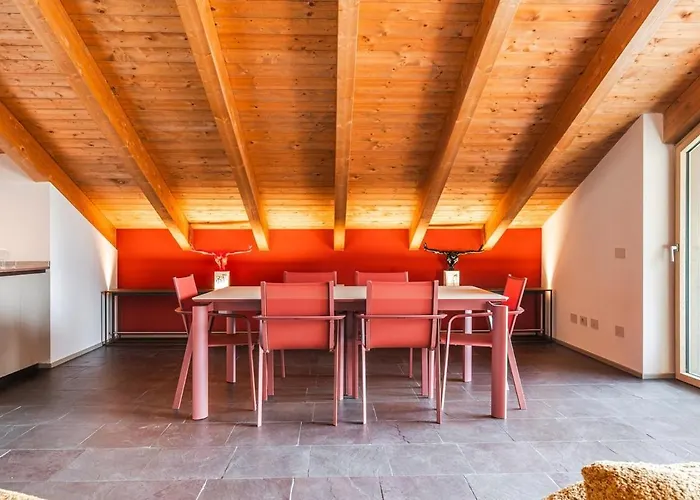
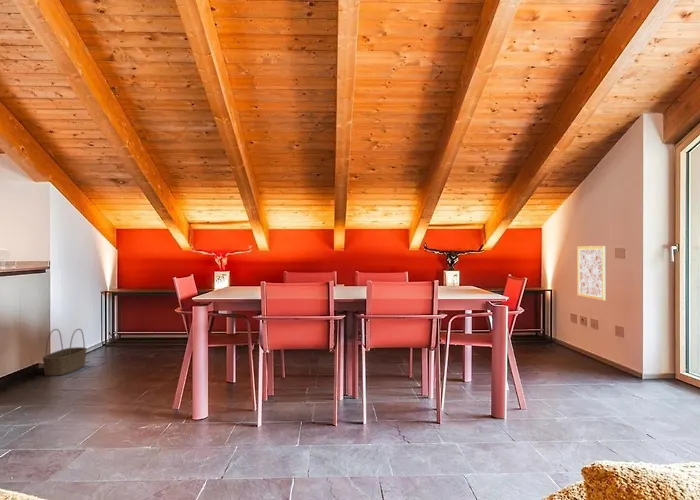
+ wall art [576,245,606,301]
+ basket [42,328,88,377]
